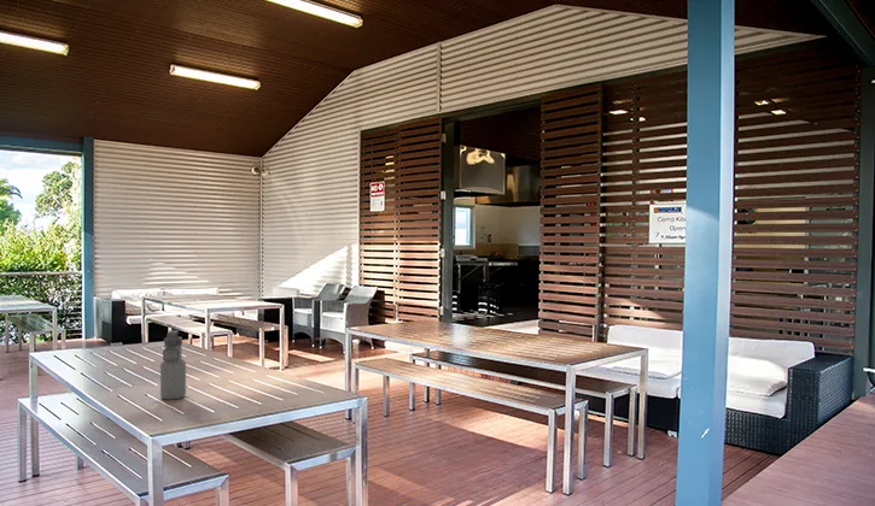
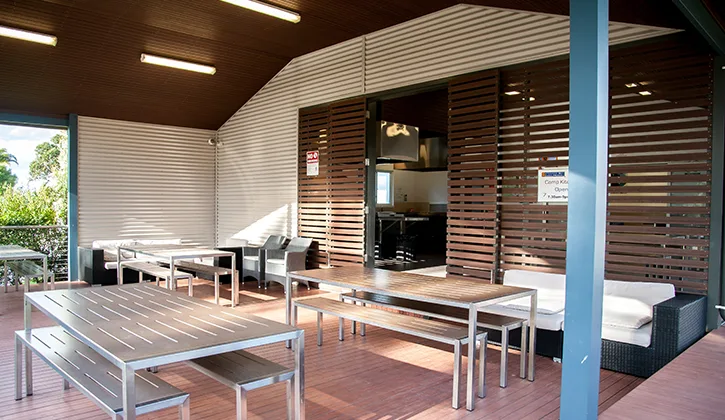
- water bottle [159,329,187,401]
